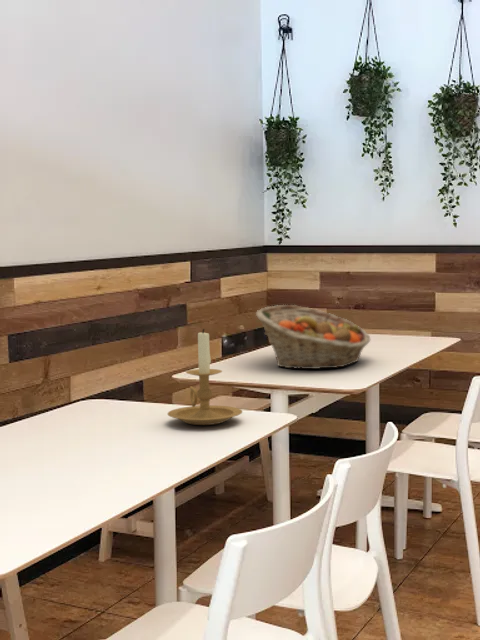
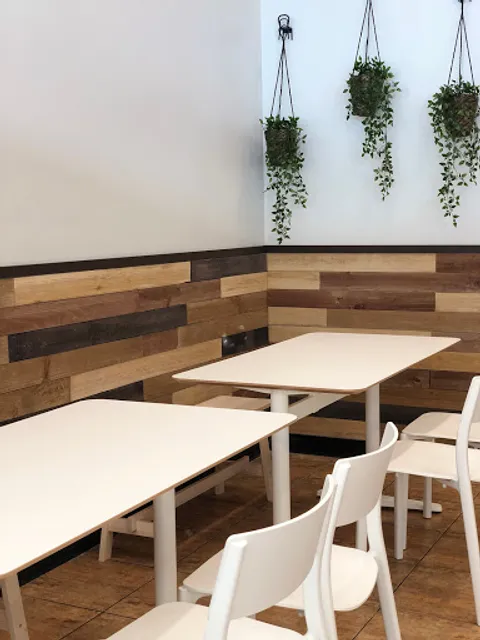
- fruit basket [255,304,371,370]
- candle holder [167,328,243,426]
